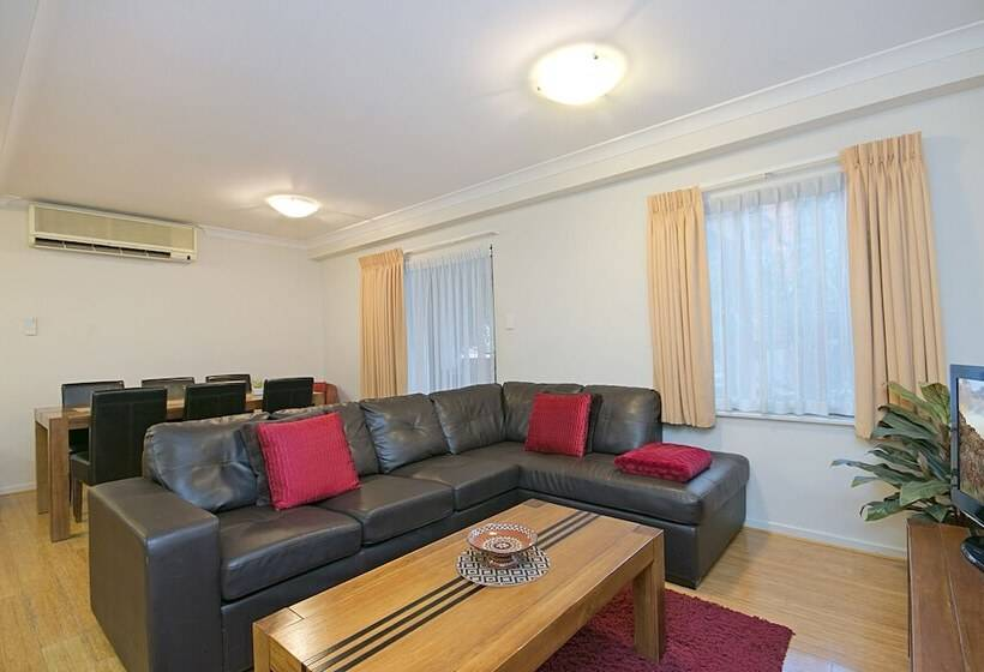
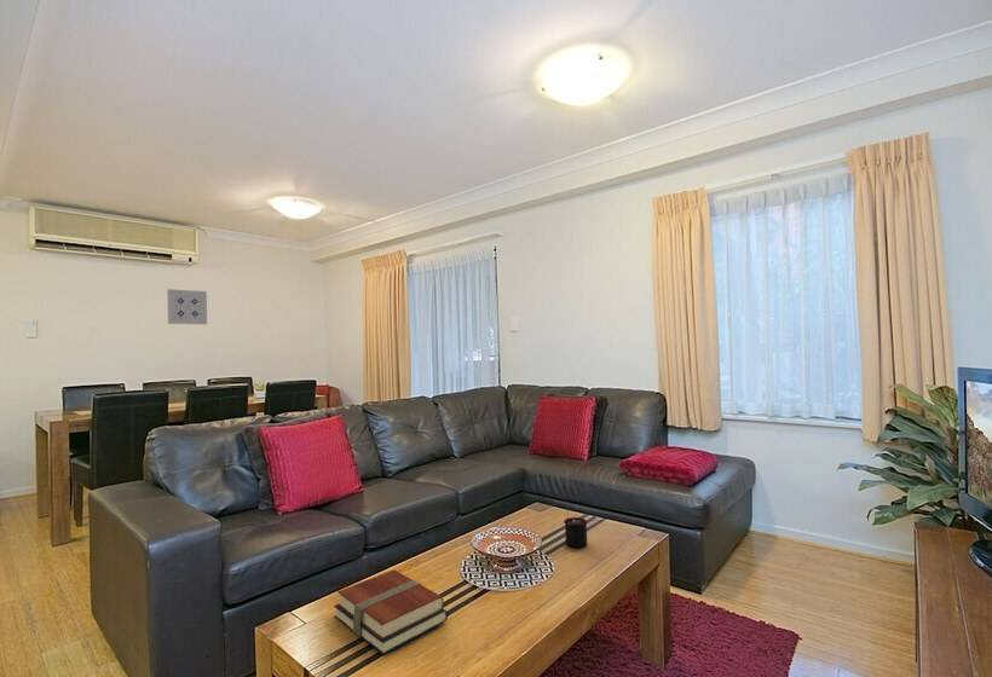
+ books [333,568,449,655]
+ candle [563,509,589,549]
+ wall art [166,288,208,325]
